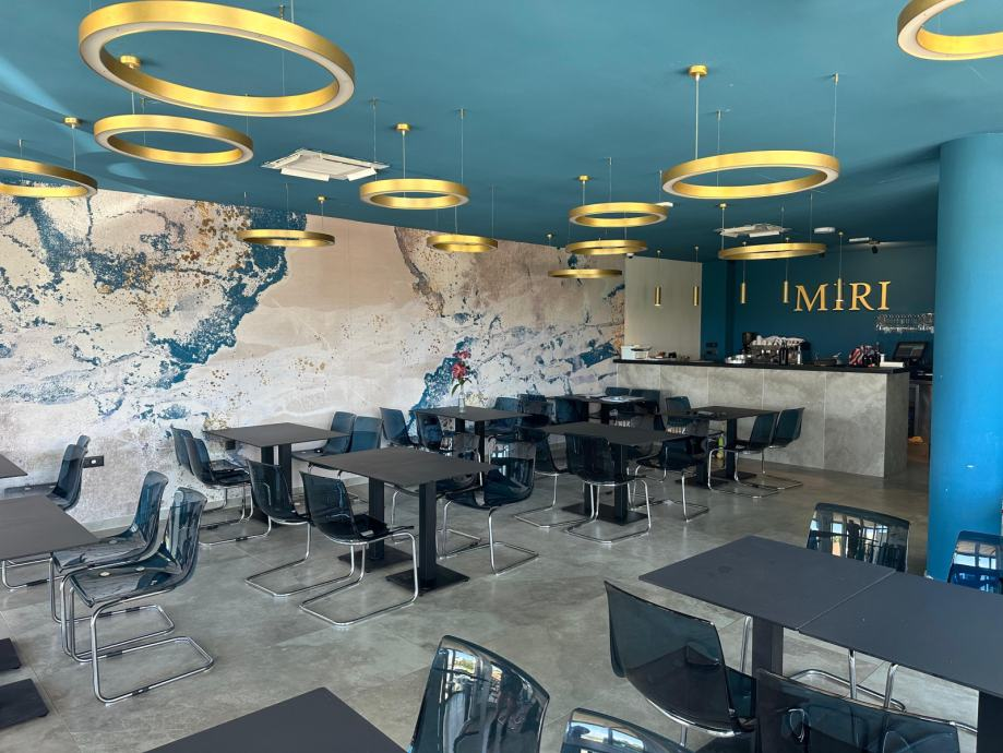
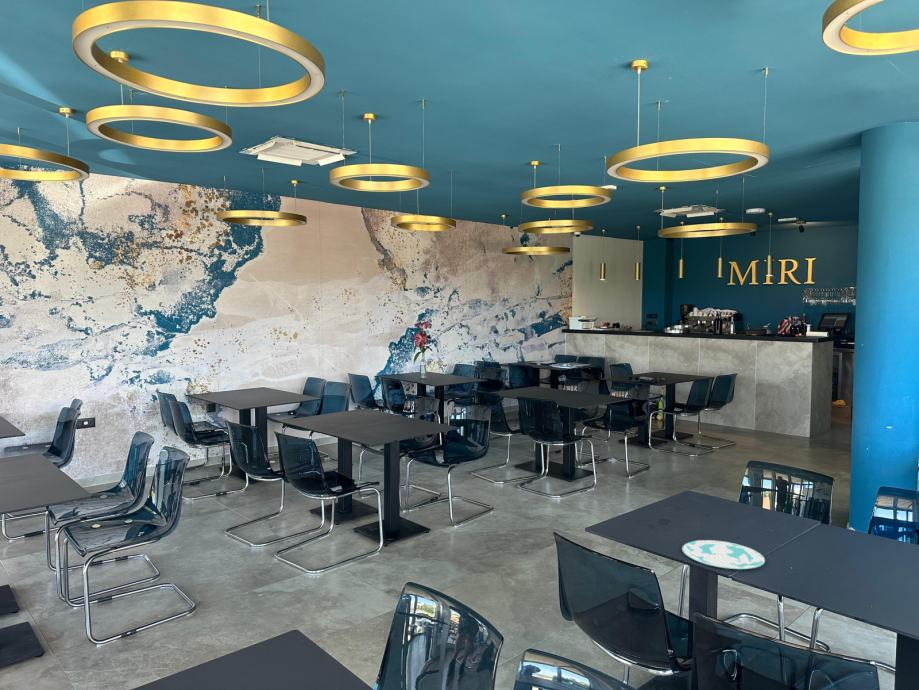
+ plate [681,539,766,570]
